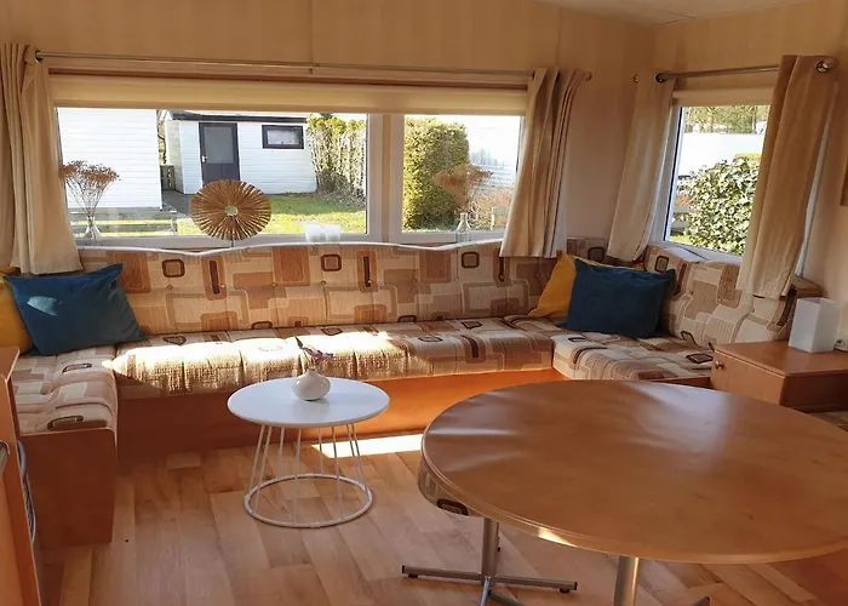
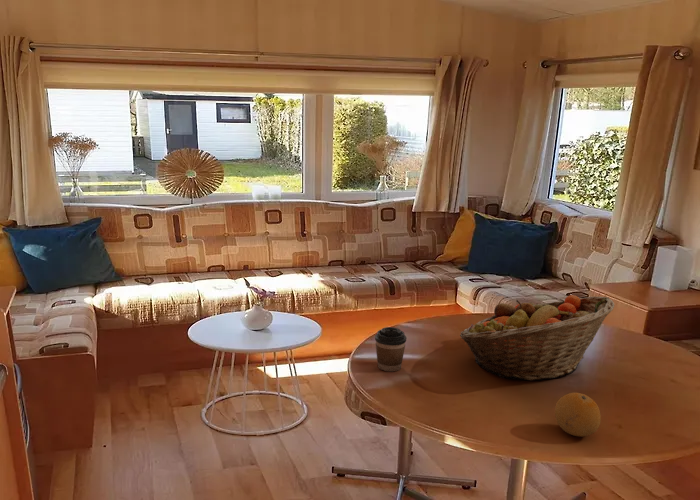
+ fruit basket [459,294,615,381]
+ coffee cup [374,326,407,372]
+ fruit [554,392,602,437]
